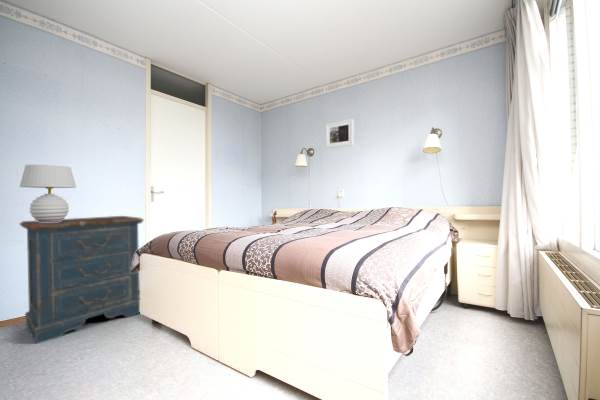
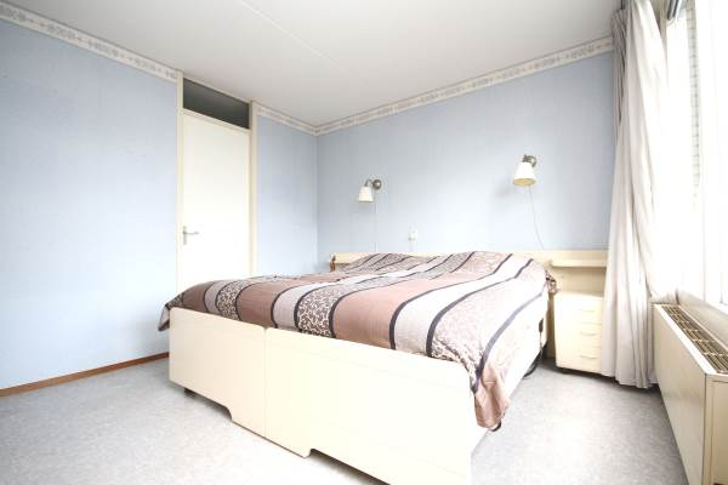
- dresser [18,215,145,345]
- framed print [325,118,354,149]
- table lamp [19,164,77,222]
